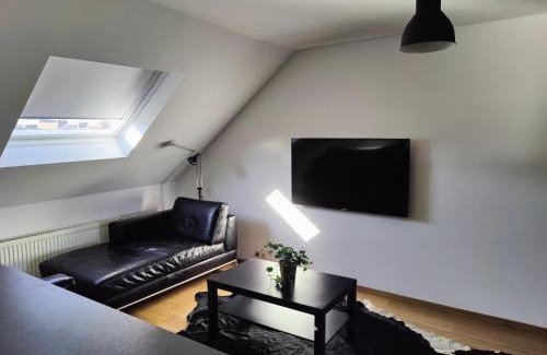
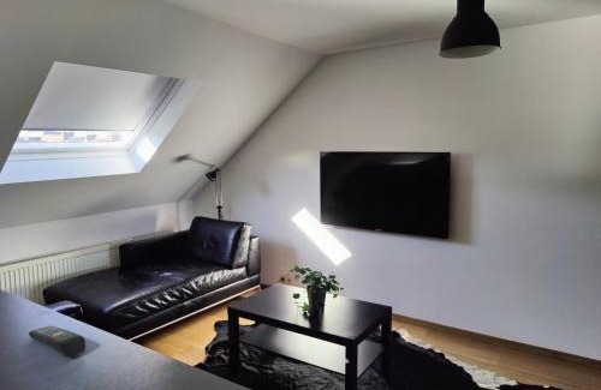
+ remote control [28,325,87,359]
